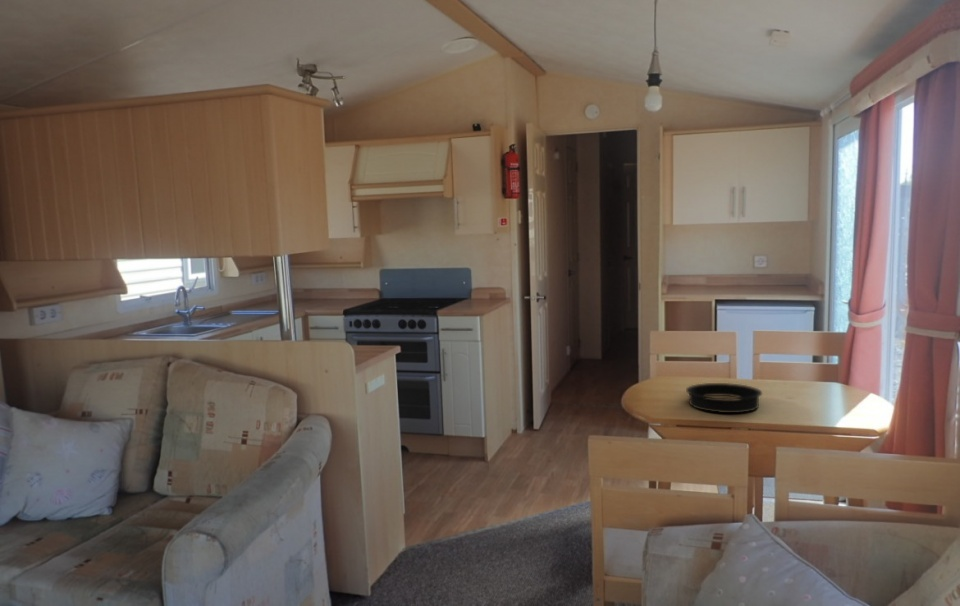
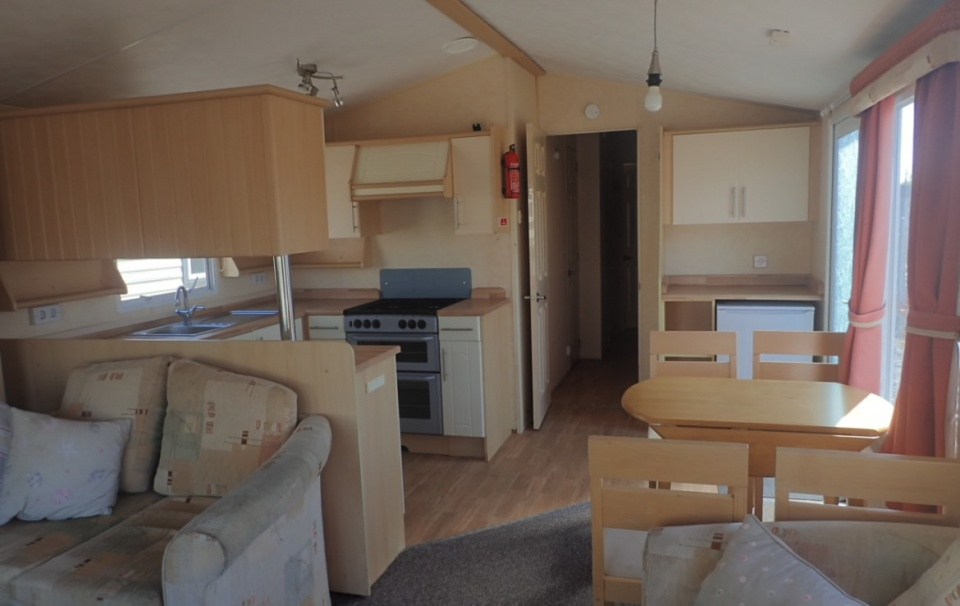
- baking pan [685,382,763,414]
